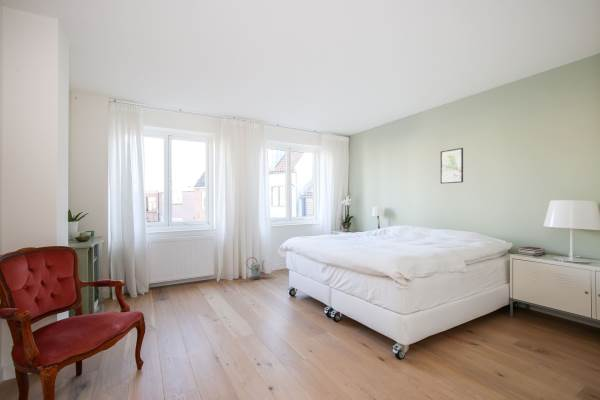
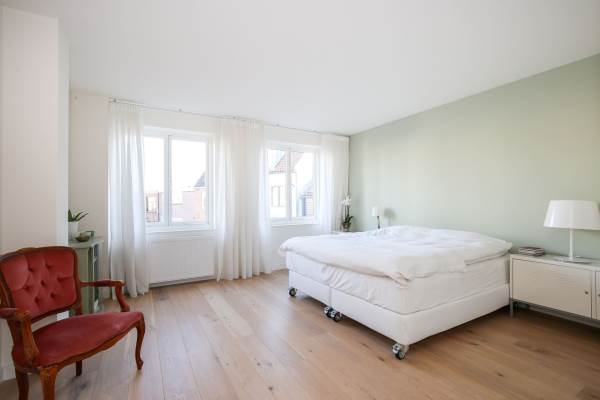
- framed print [440,147,464,185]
- watering can [245,256,266,281]
